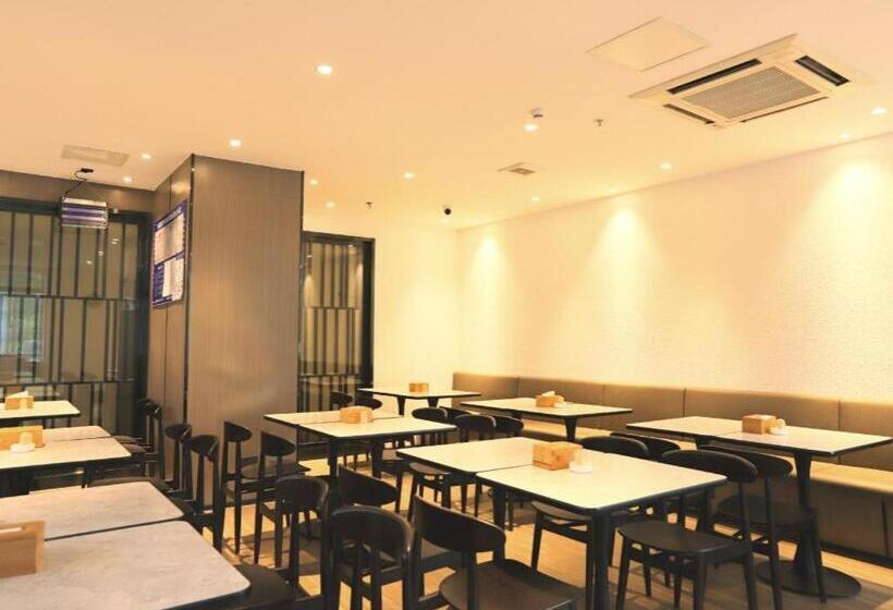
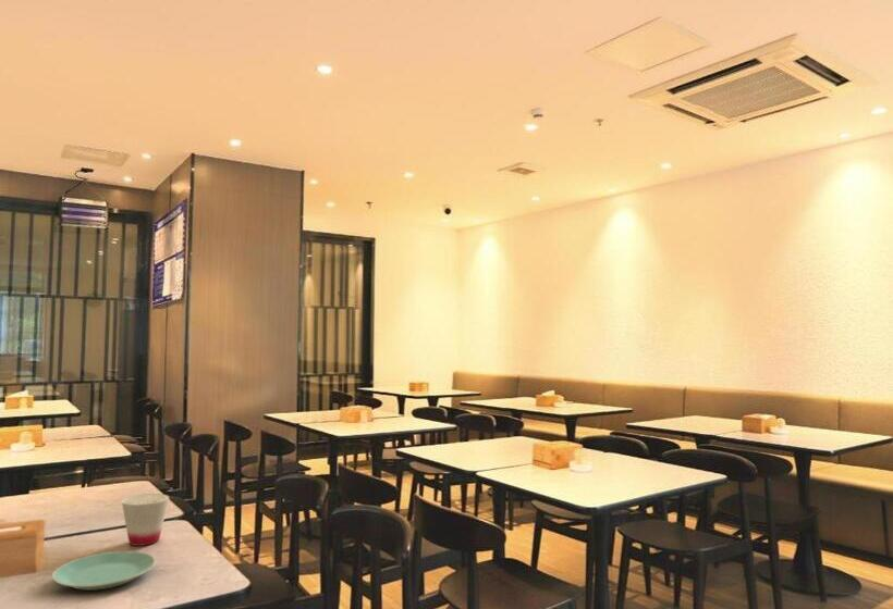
+ plate [51,550,157,592]
+ cup [121,493,170,547]
